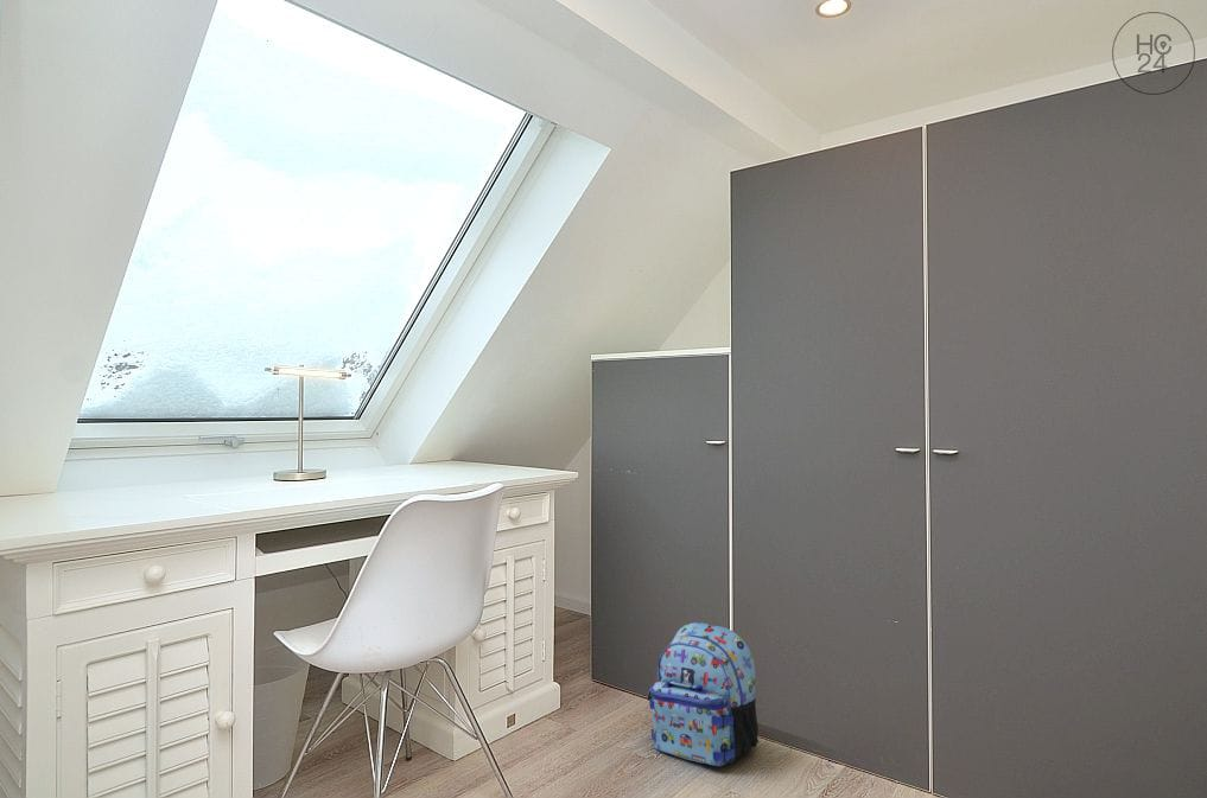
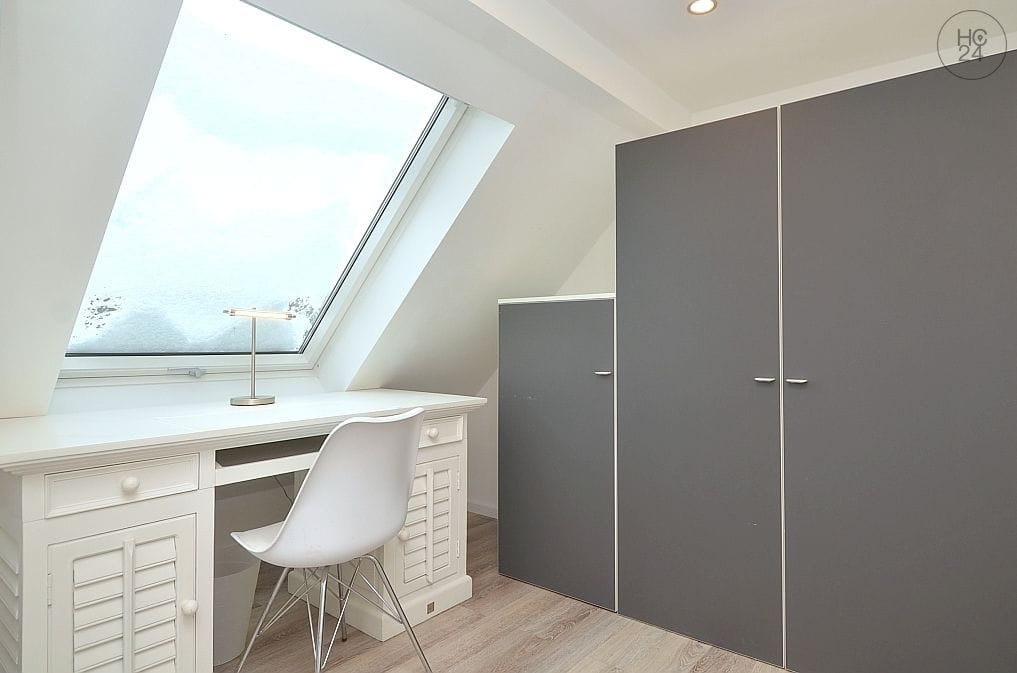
- backpack [646,621,760,767]
